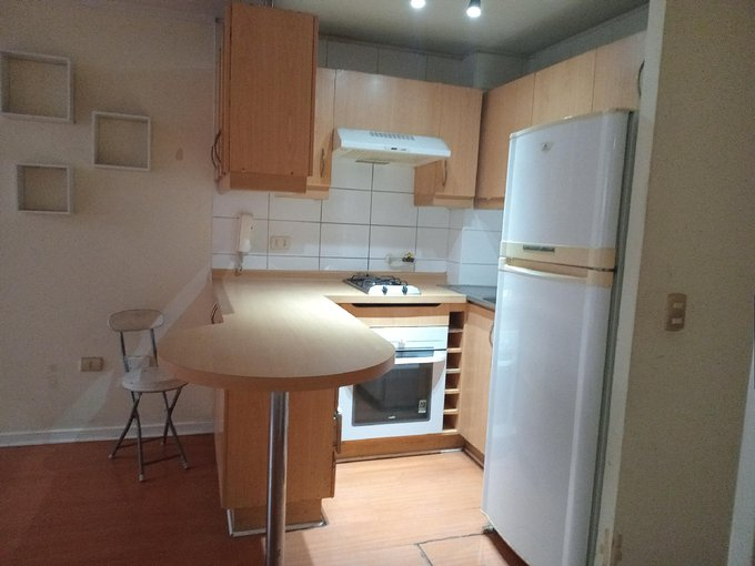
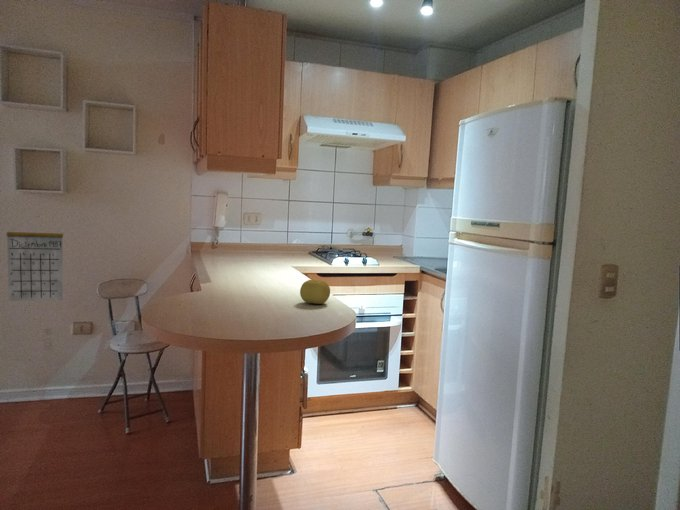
+ fruit [299,279,331,305]
+ calendar [6,215,64,302]
